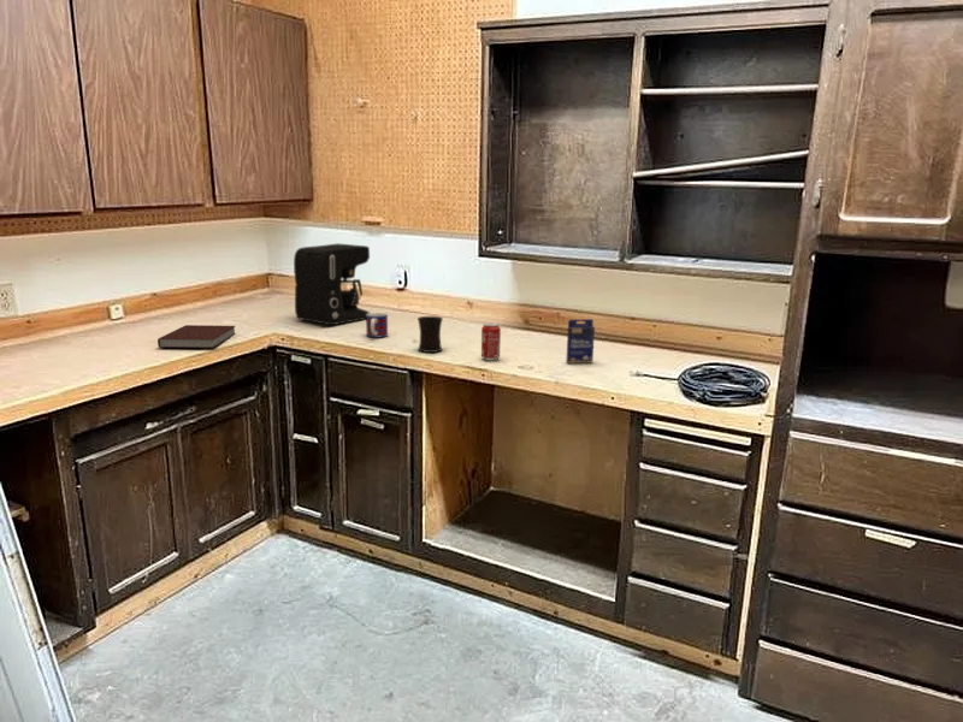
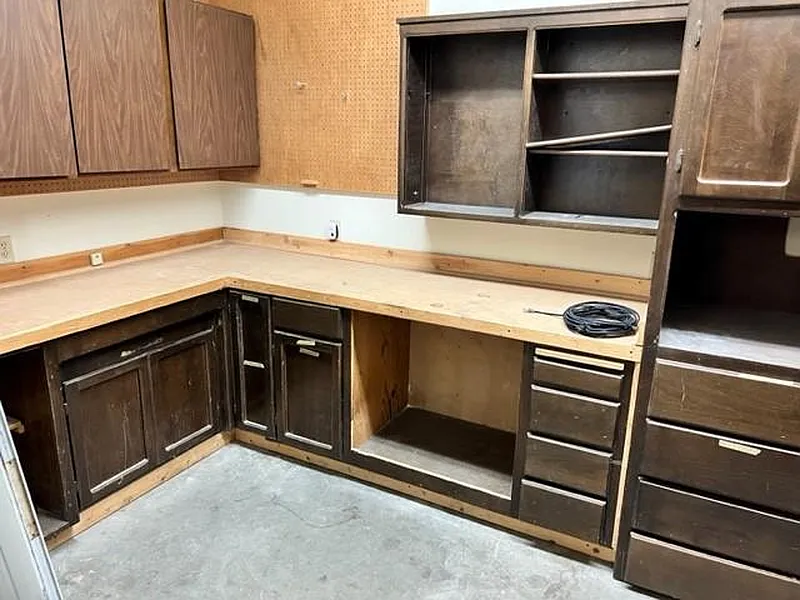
- small box [565,318,596,365]
- coffee maker [293,242,371,326]
- beverage can [480,321,502,361]
- mug [365,312,389,339]
- mug [416,315,444,354]
- notebook [156,324,237,349]
